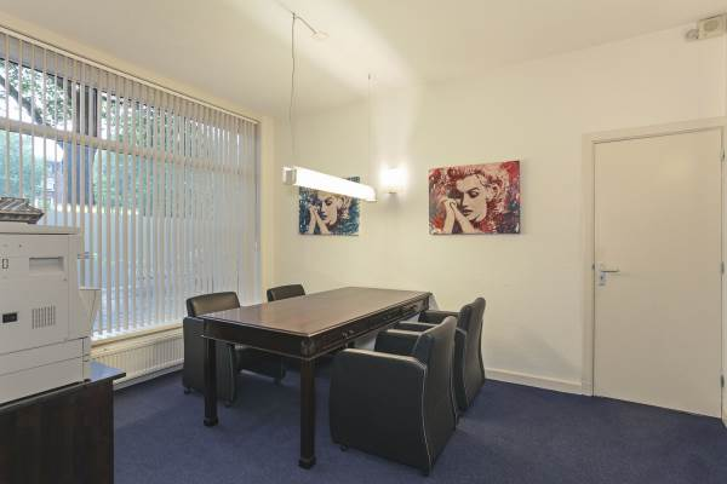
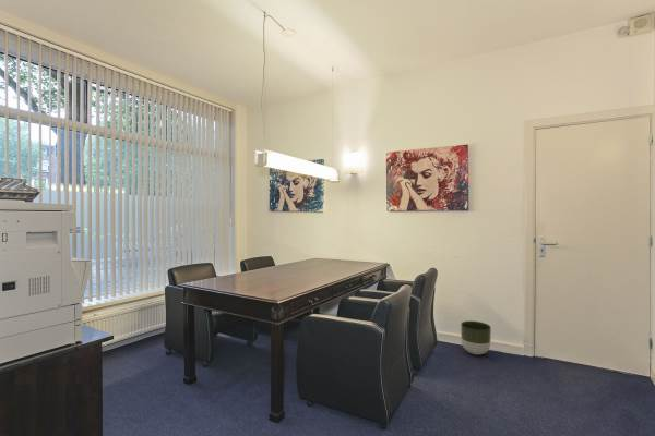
+ planter [460,320,492,355]
